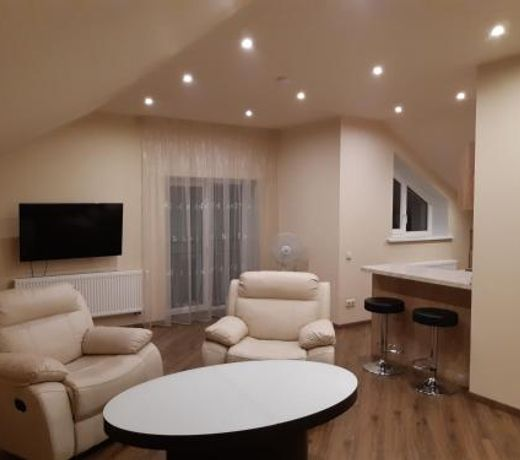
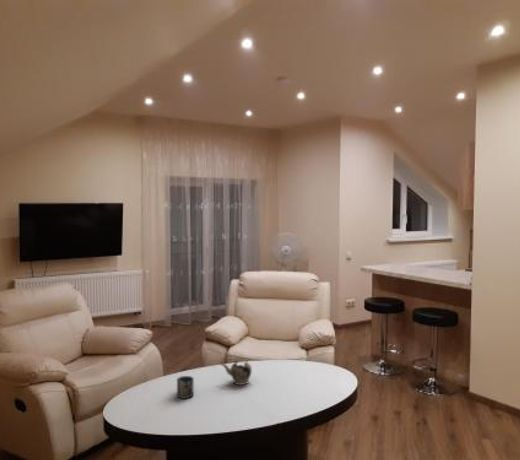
+ teapot [220,359,253,386]
+ cup [176,375,195,400]
